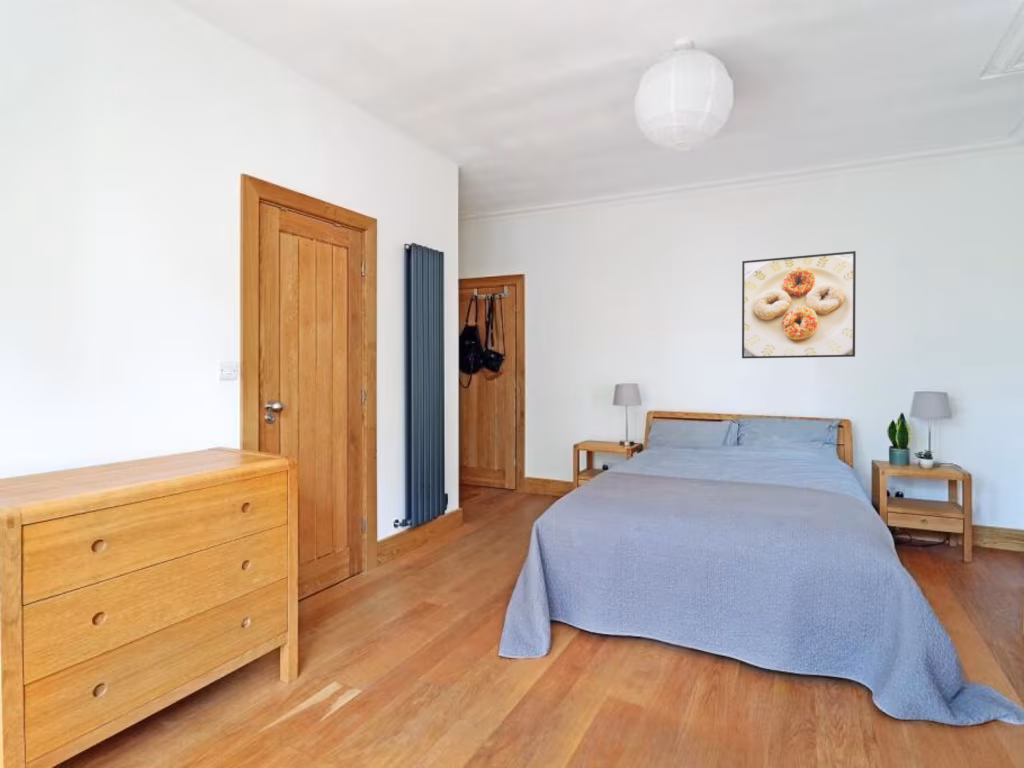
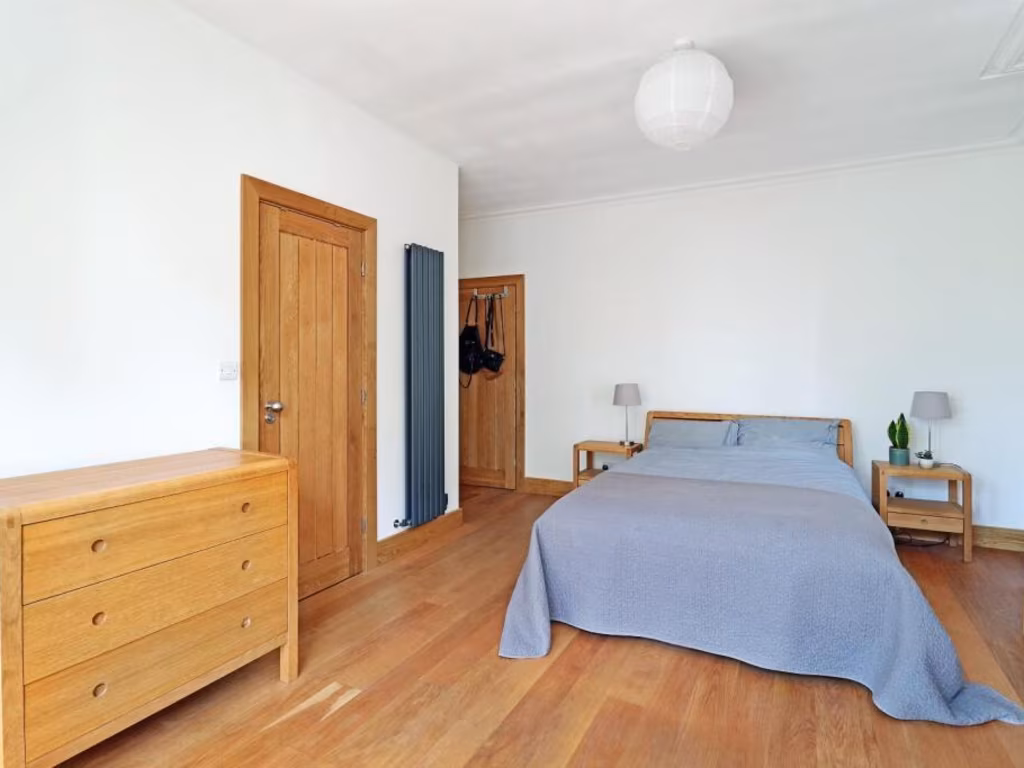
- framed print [741,250,857,359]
